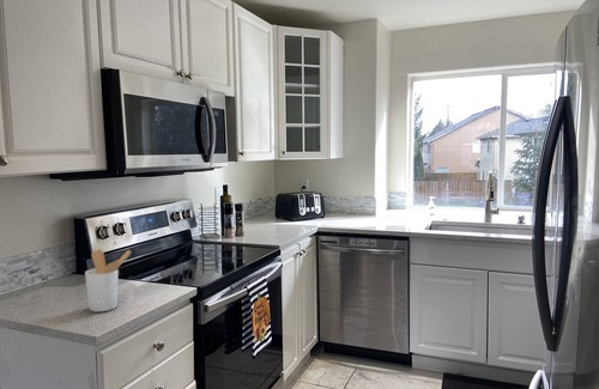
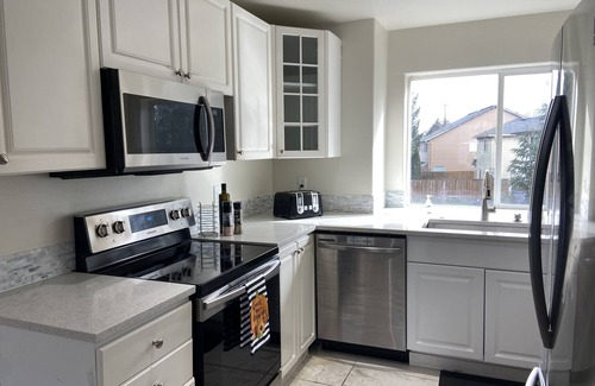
- utensil holder [84,248,132,312]
